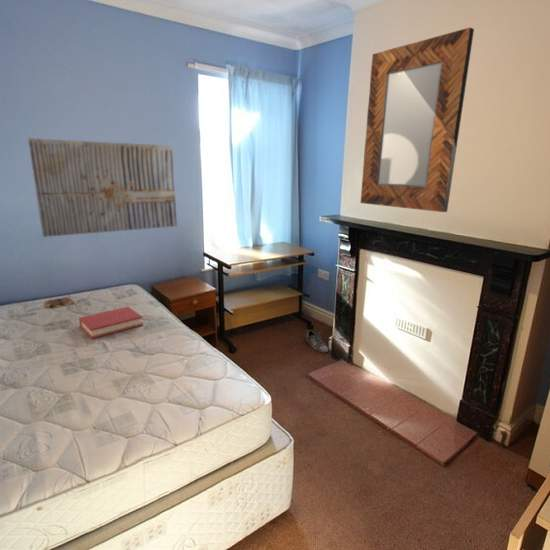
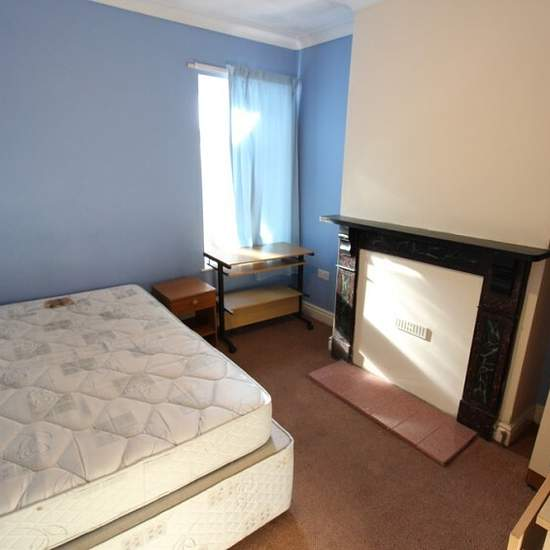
- hardback book [78,306,144,340]
- wall art [27,137,178,238]
- home mirror [360,26,475,213]
- shoe [305,329,329,354]
